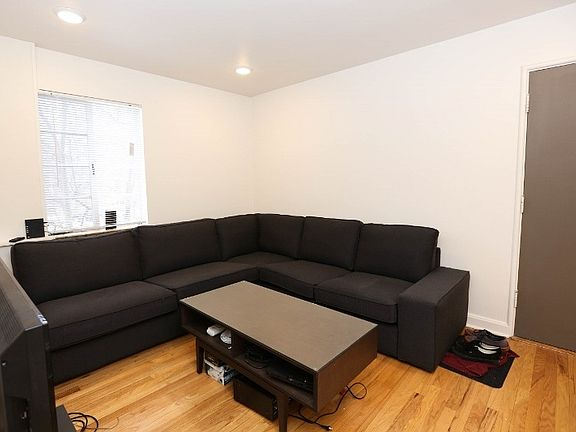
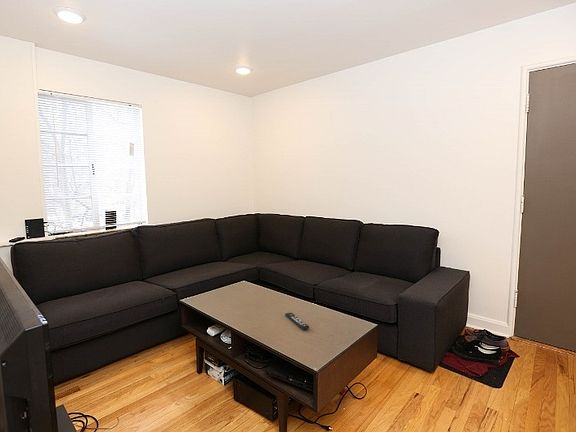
+ remote control [284,312,310,330]
